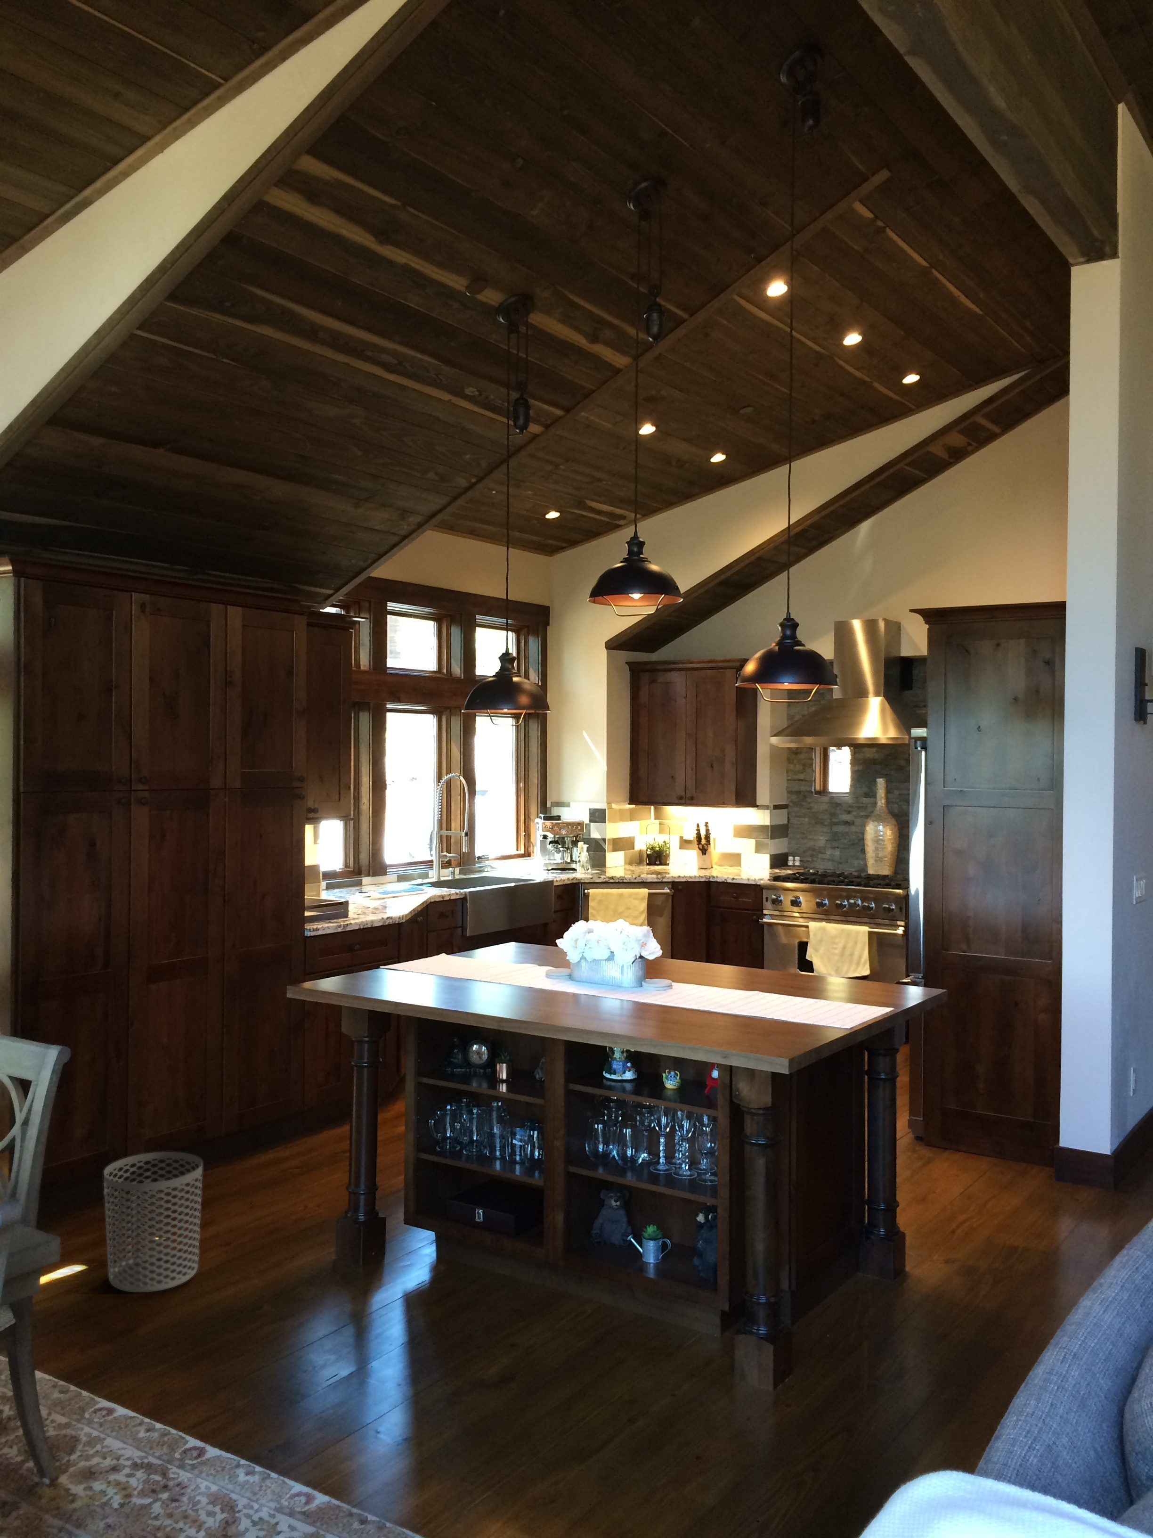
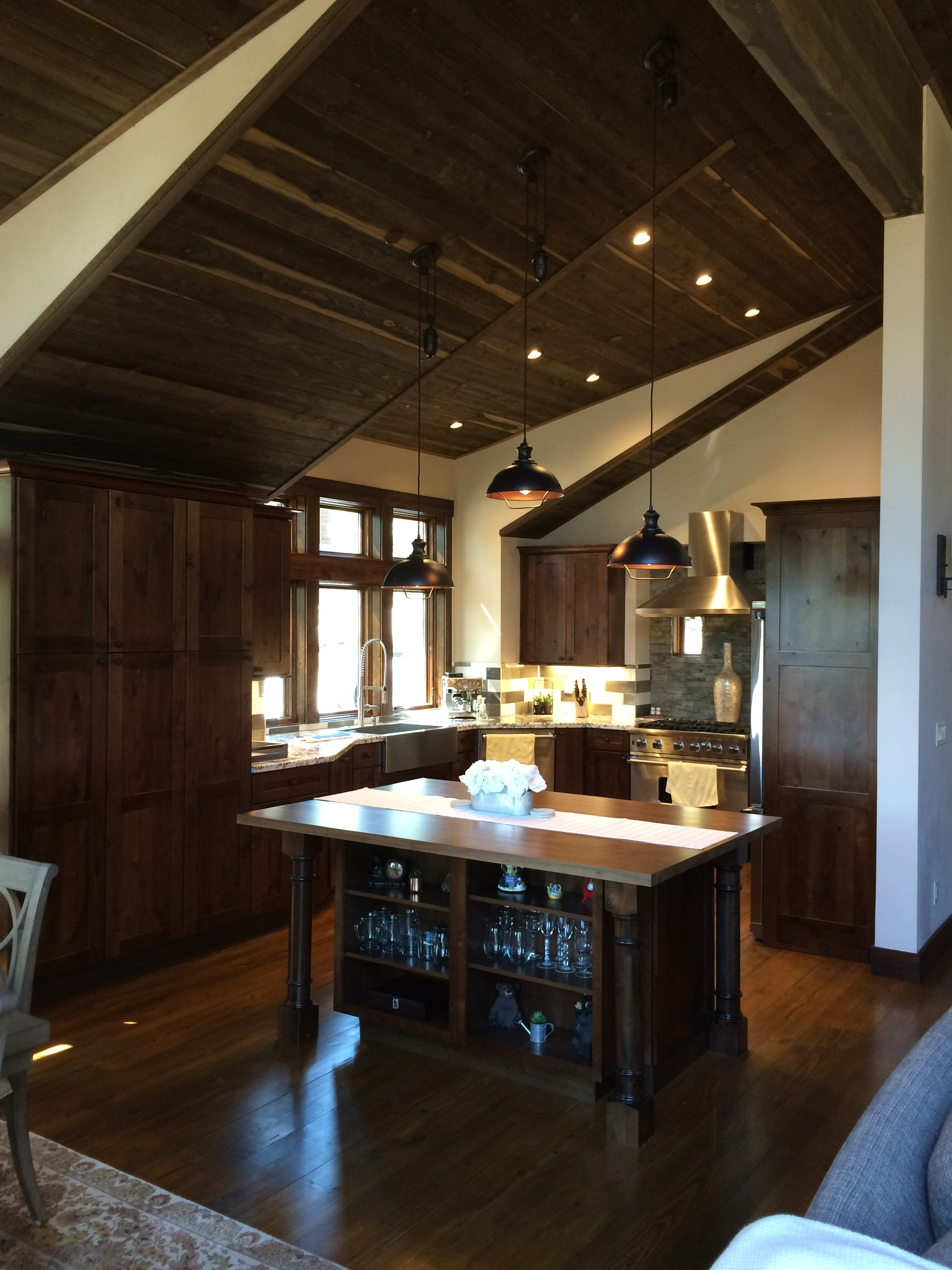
- waste bin [103,1152,203,1293]
